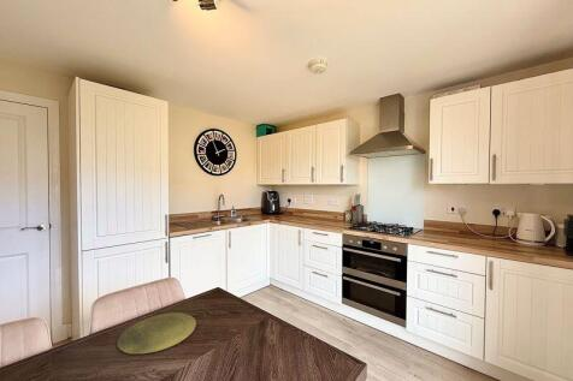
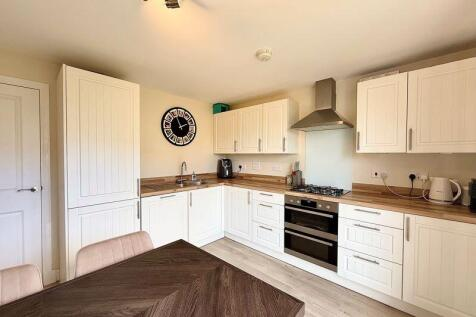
- plate [117,311,197,356]
